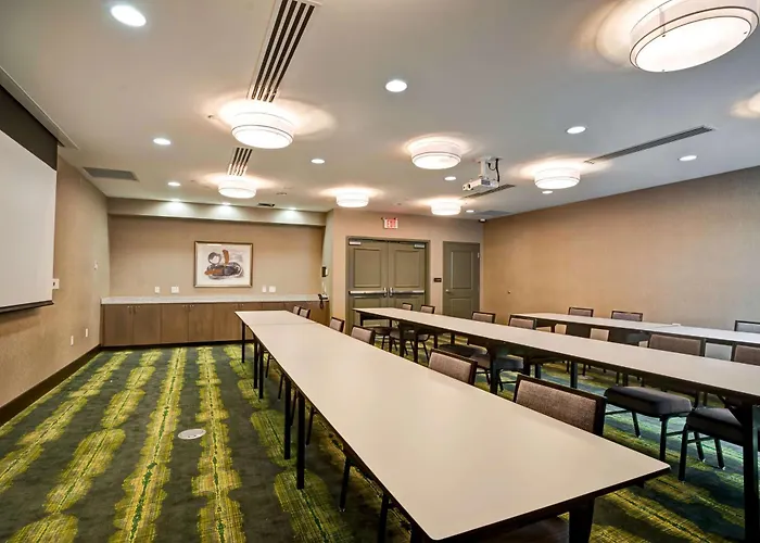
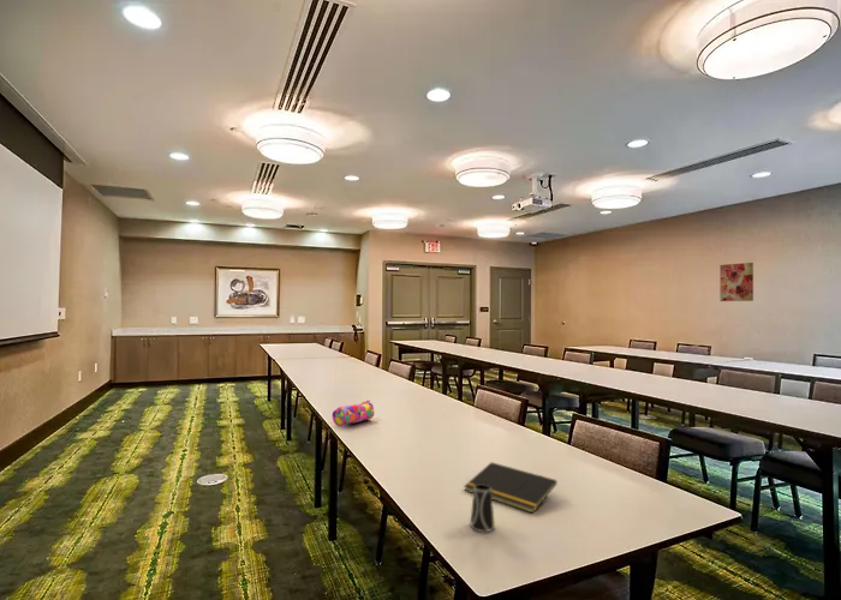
+ notepad [464,461,559,515]
+ cup [469,484,496,533]
+ wall art [718,262,754,302]
+ pencil case [332,400,375,427]
